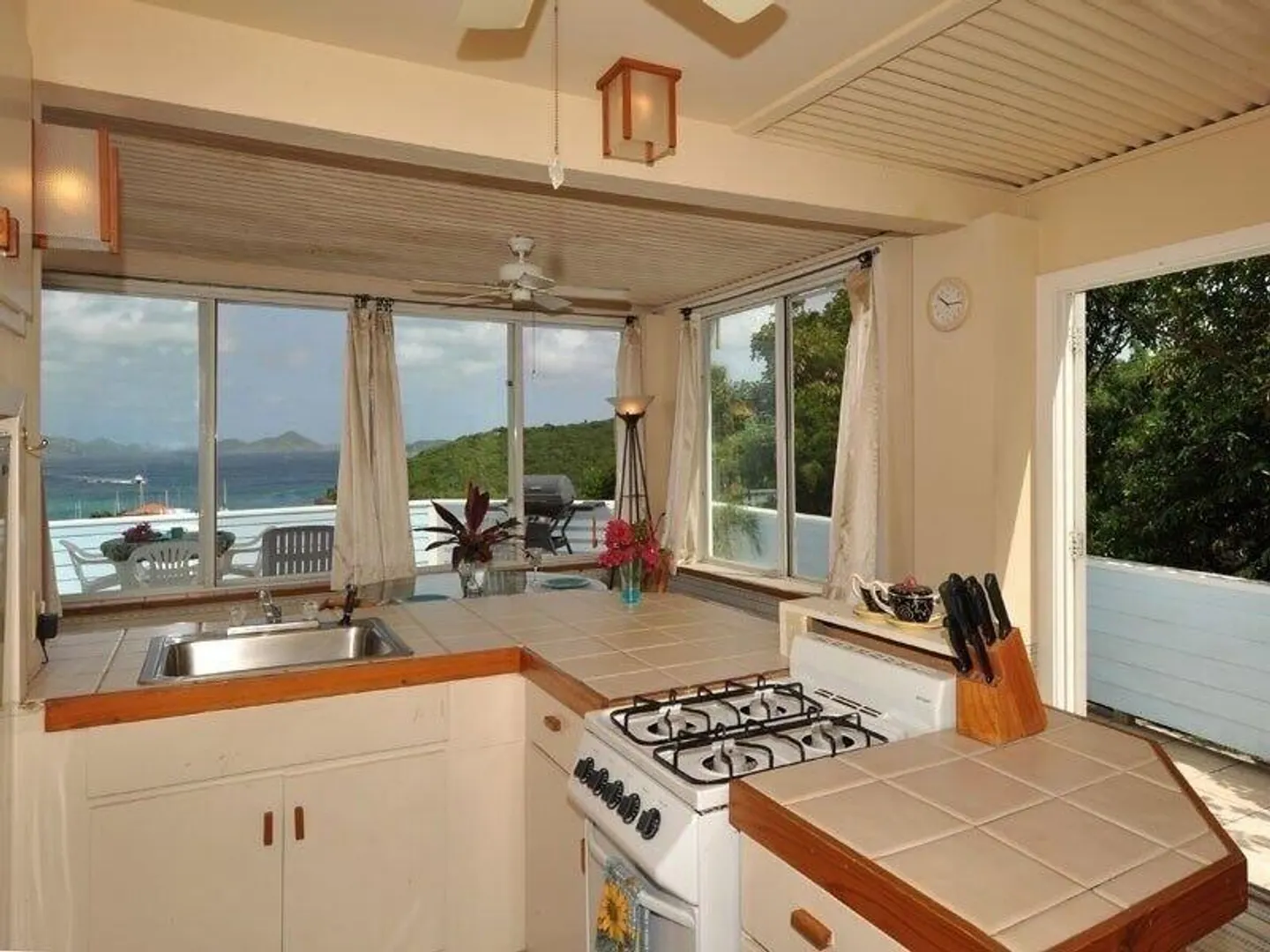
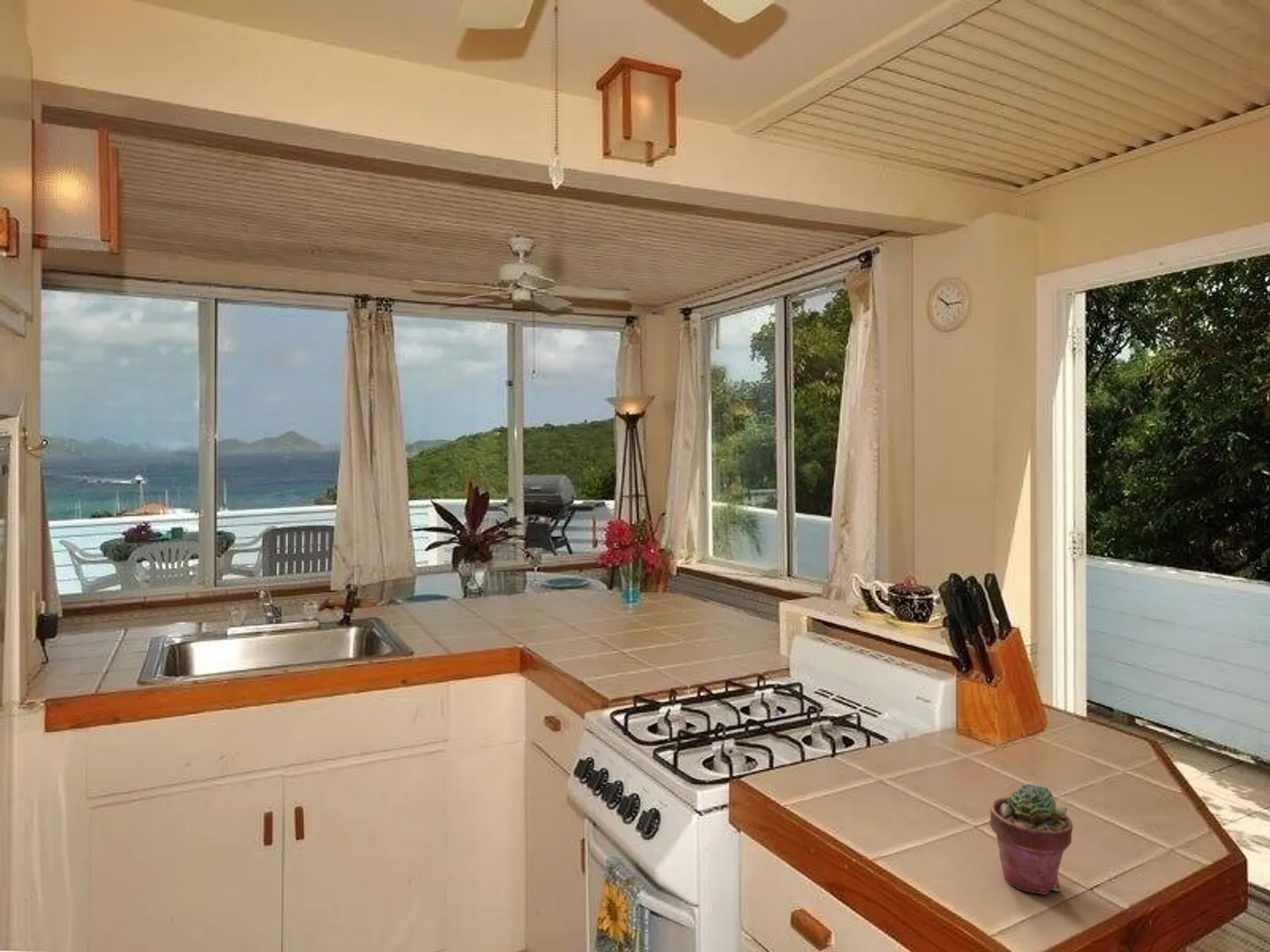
+ potted succulent [989,783,1074,896]
